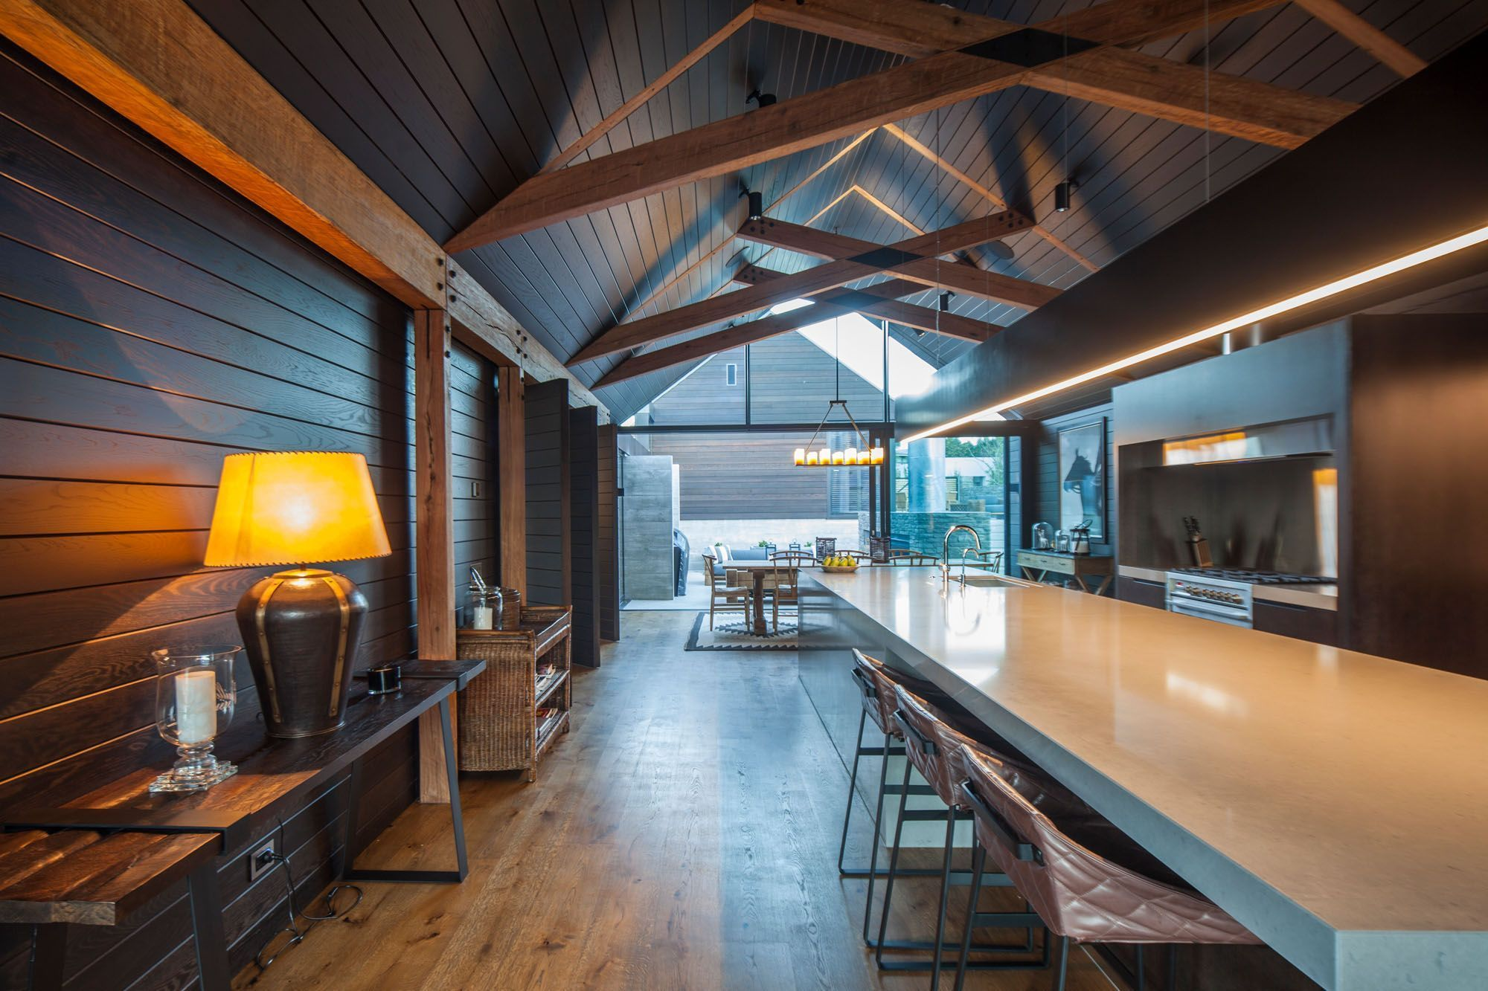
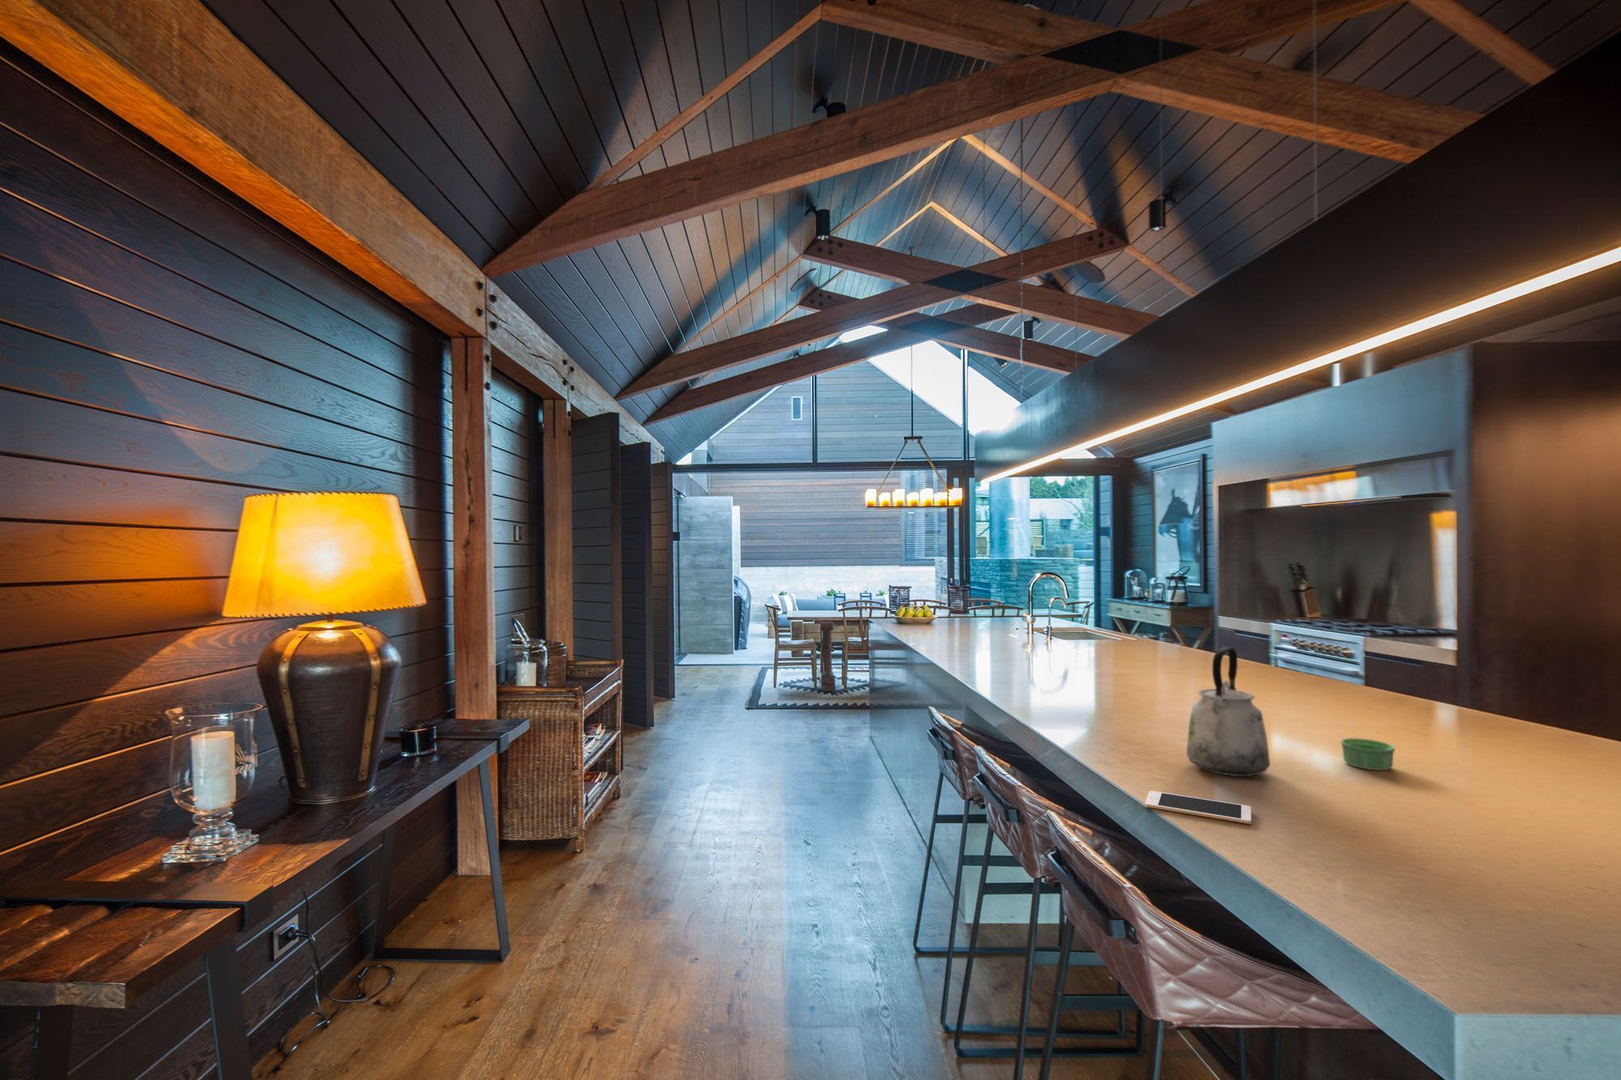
+ kettle [1186,646,1270,777]
+ cell phone [1145,790,1252,824]
+ ramekin [1340,738,1396,771]
